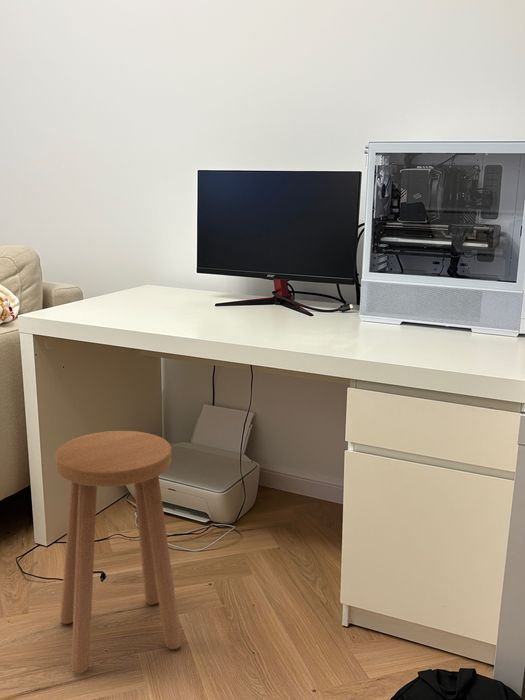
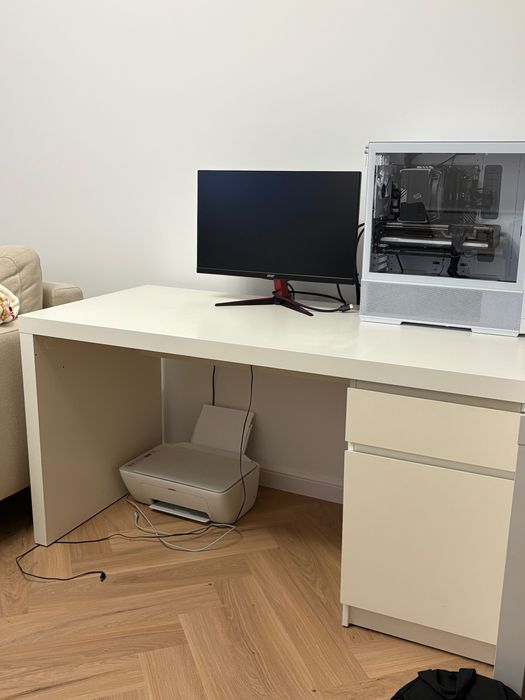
- stool [55,430,182,674]
